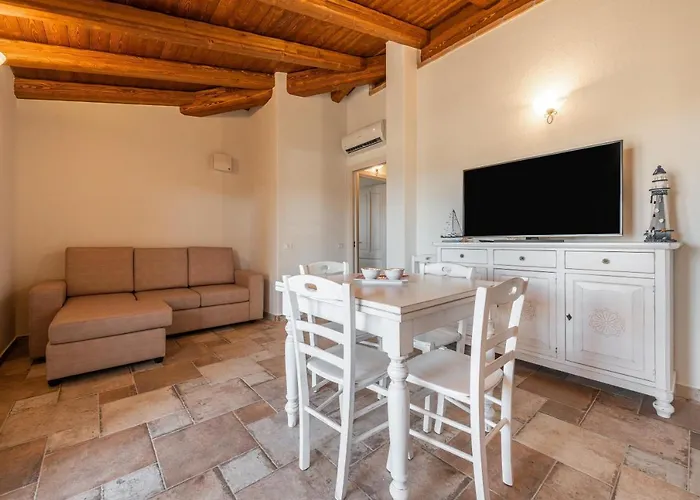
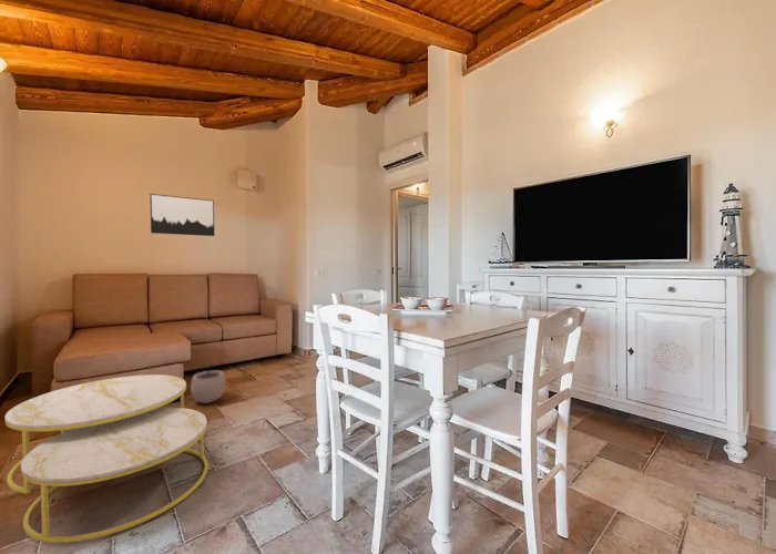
+ plant pot [190,362,227,404]
+ wall art [149,193,215,237]
+ coffee table [3,373,208,544]
